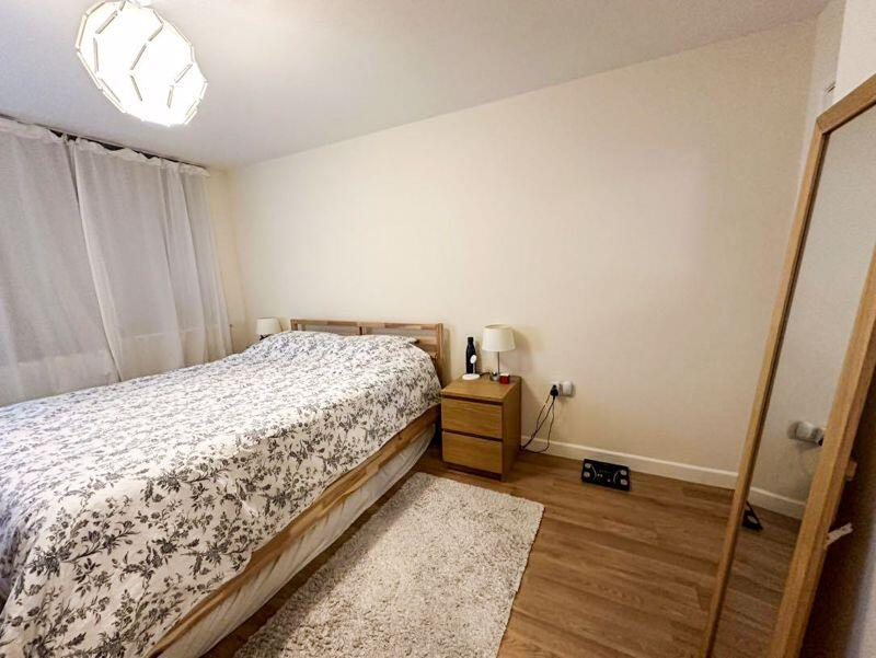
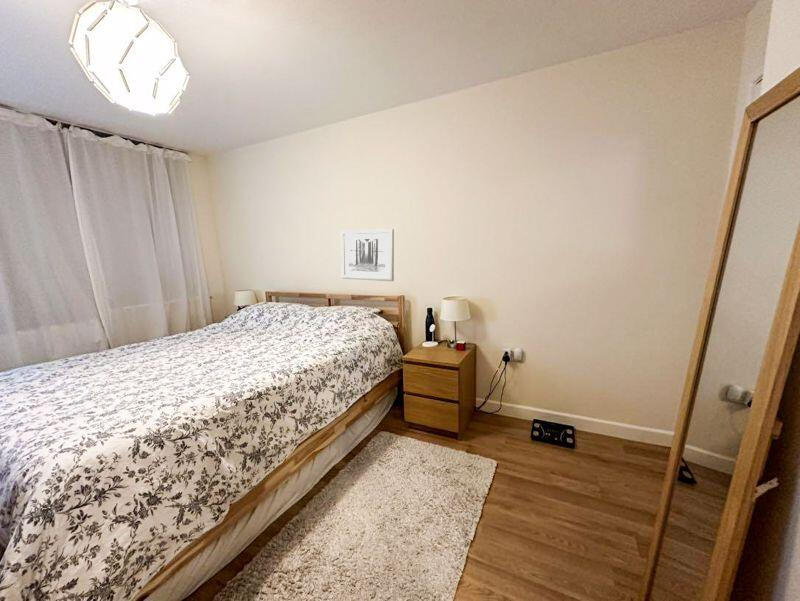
+ wall art [340,228,395,282]
